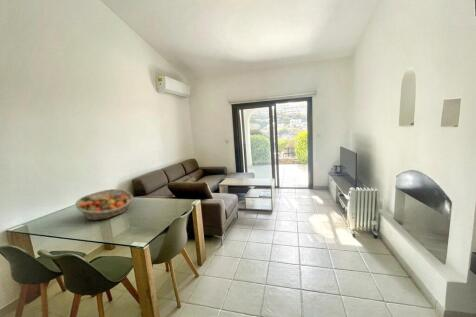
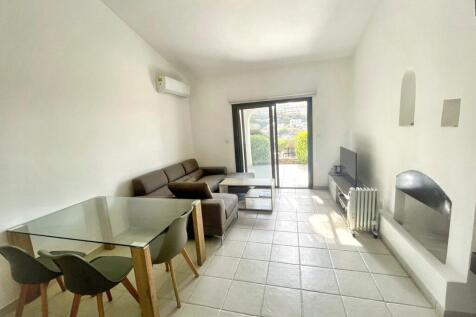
- fruit basket [75,188,134,221]
